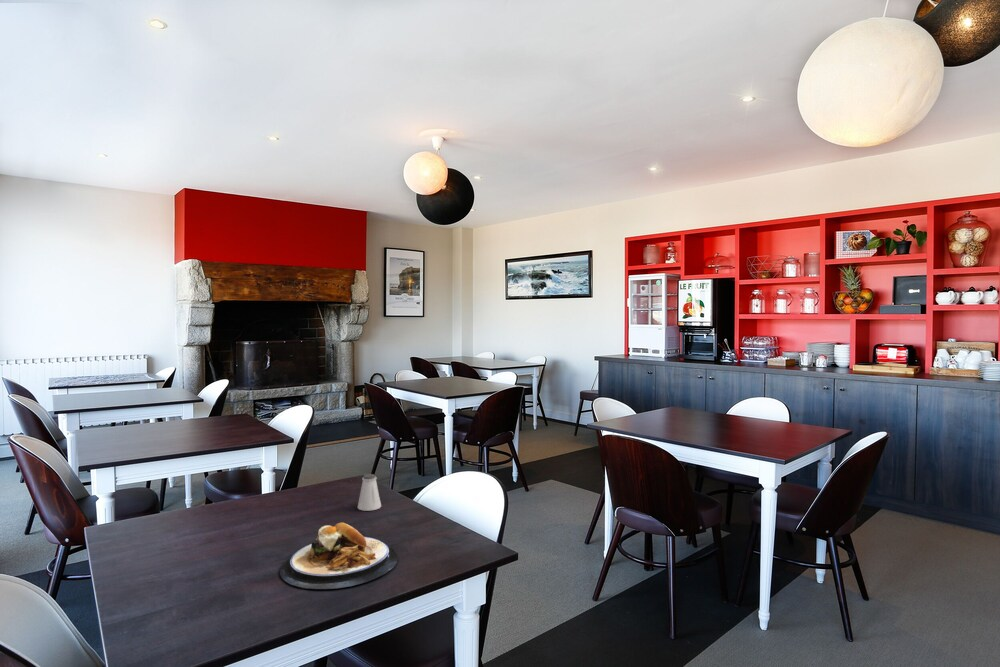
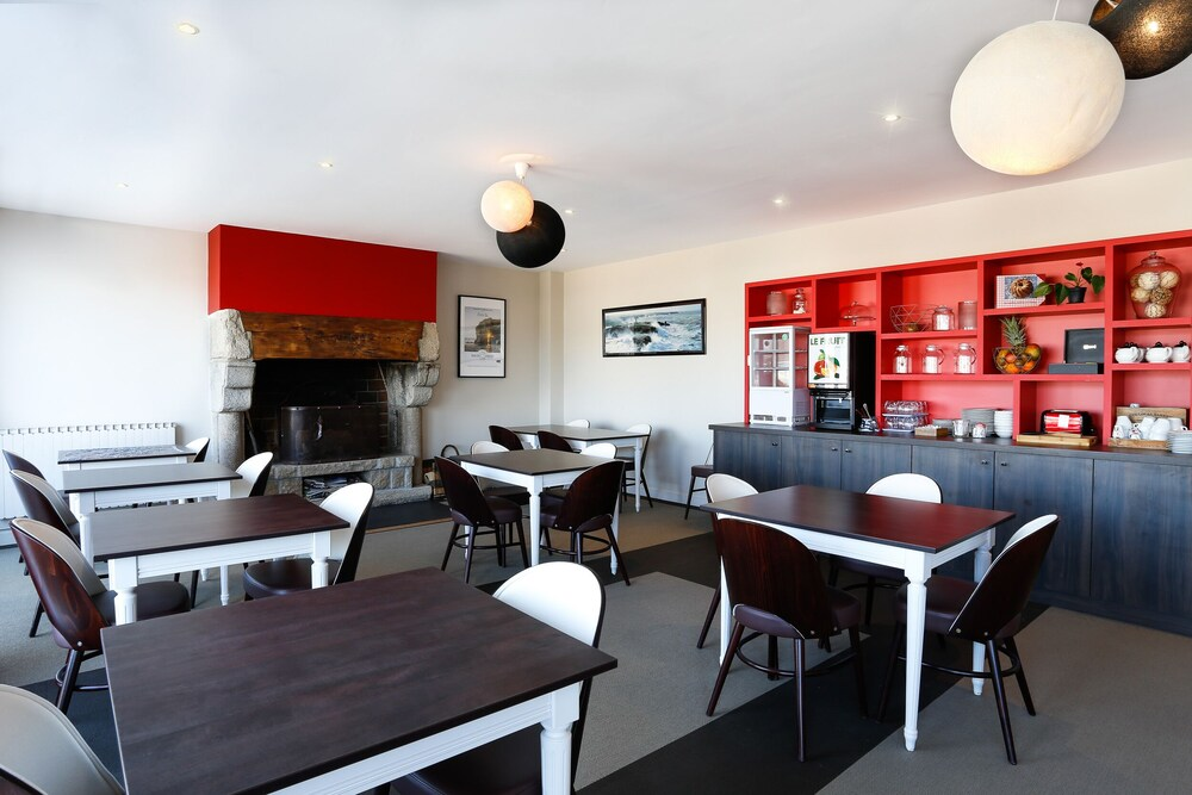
- plate [279,522,399,590]
- saltshaker [357,473,382,512]
